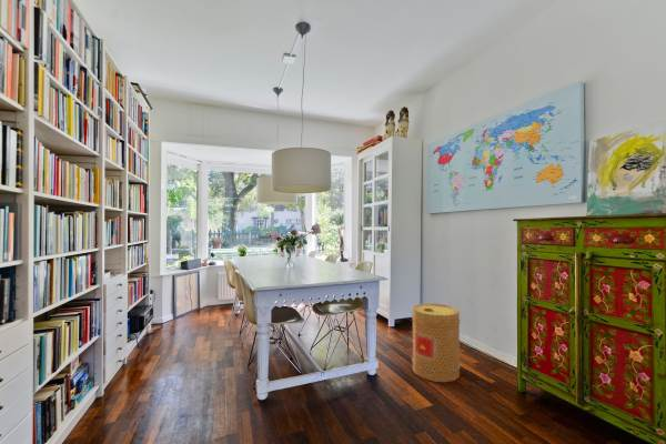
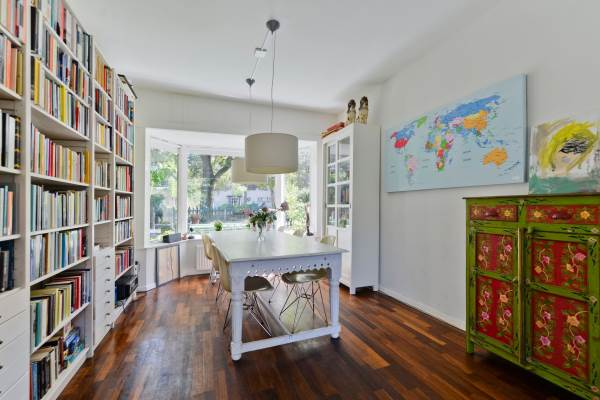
- basket [411,302,461,383]
